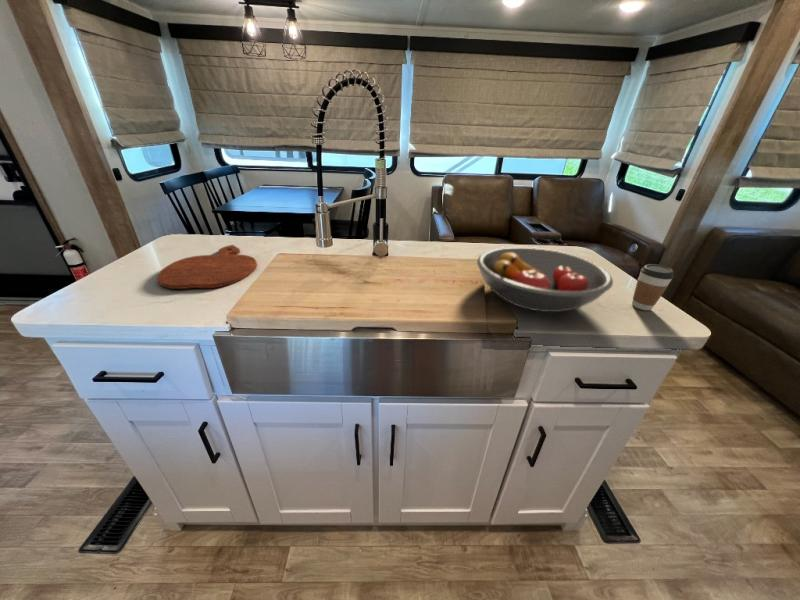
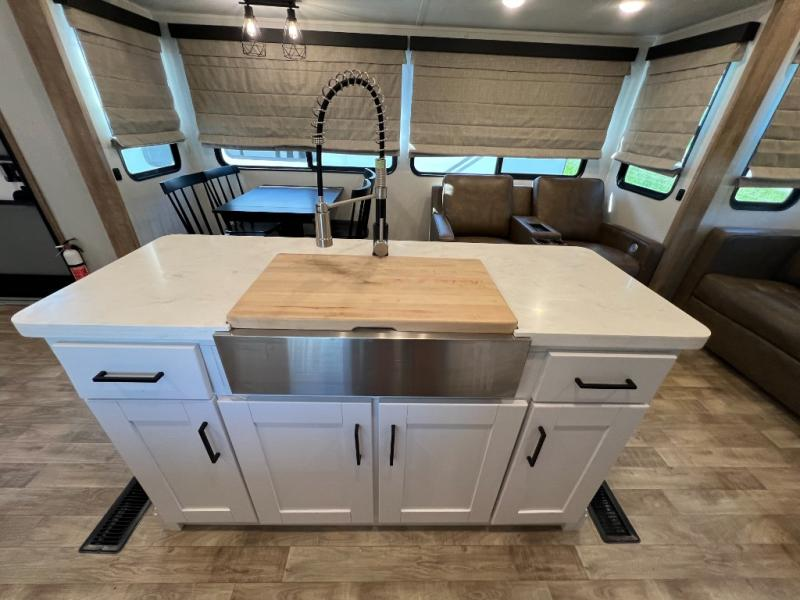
- coffee cup [631,263,675,311]
- fruit bowl [476,246,614,313]
- cutting board [156,244,258,290]
